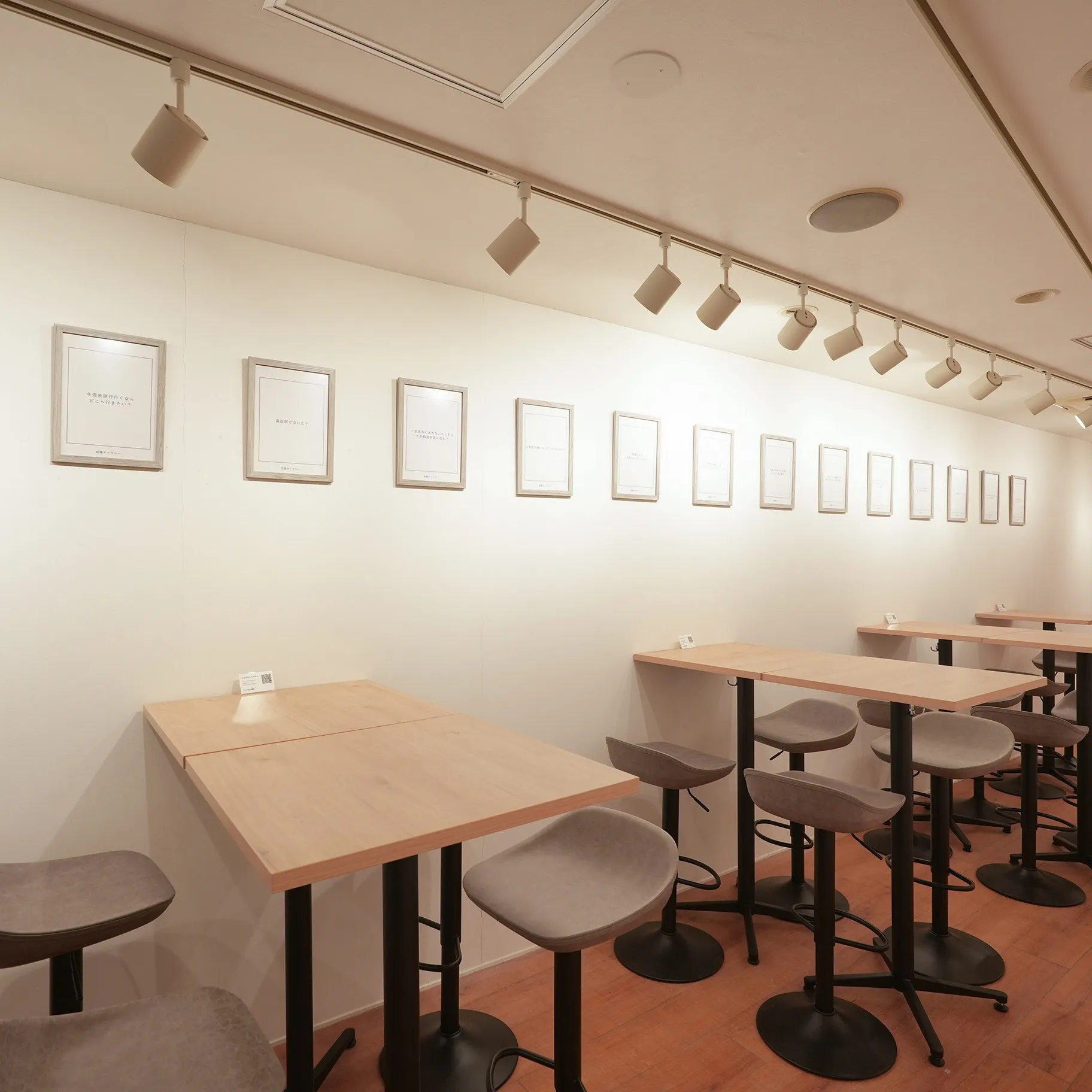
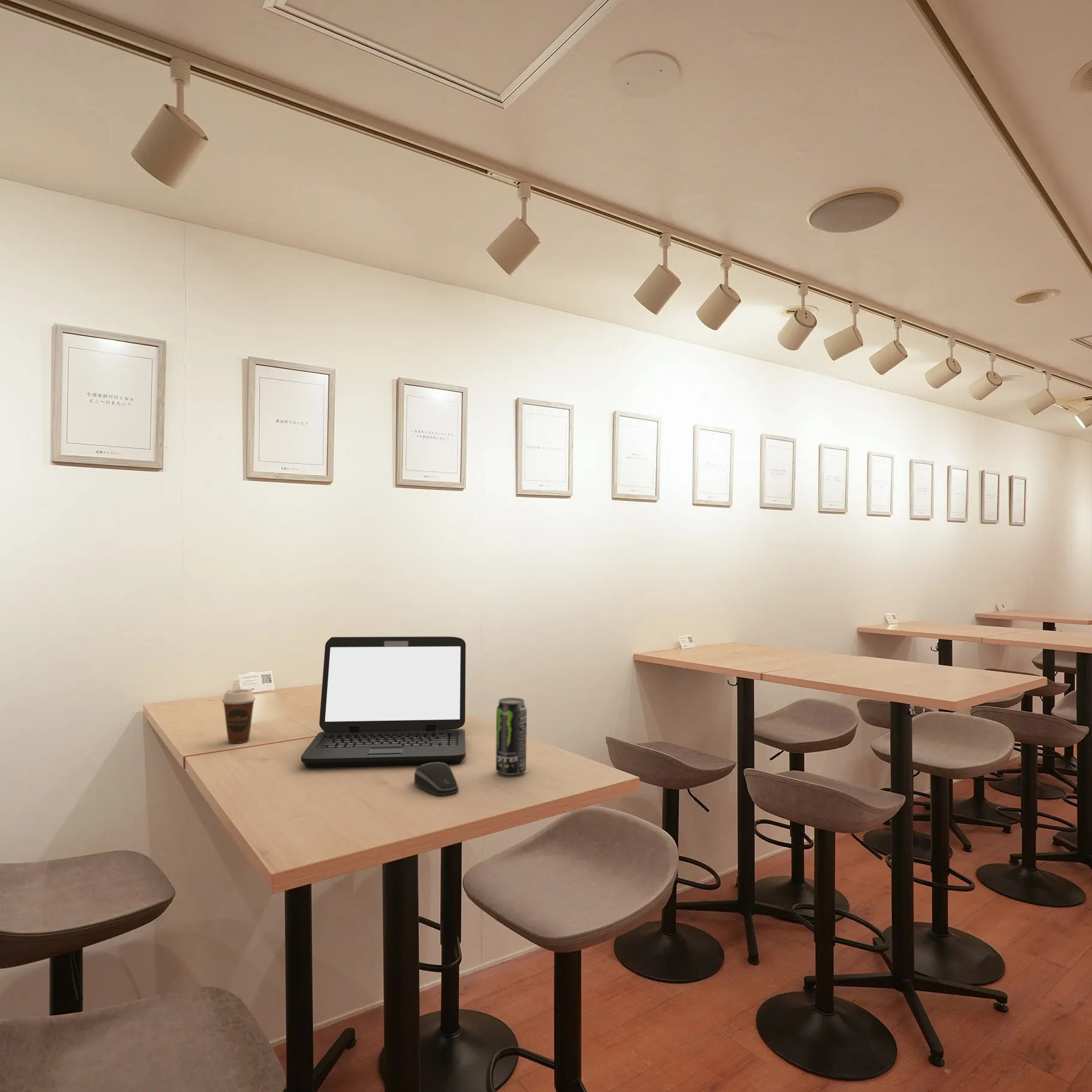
+ coffee cup [222,688,256,744]
+ computer mouse [414,762,459,796]
+ laptop [301,636,466,769]
+ beverage can [495,697,527,776]
